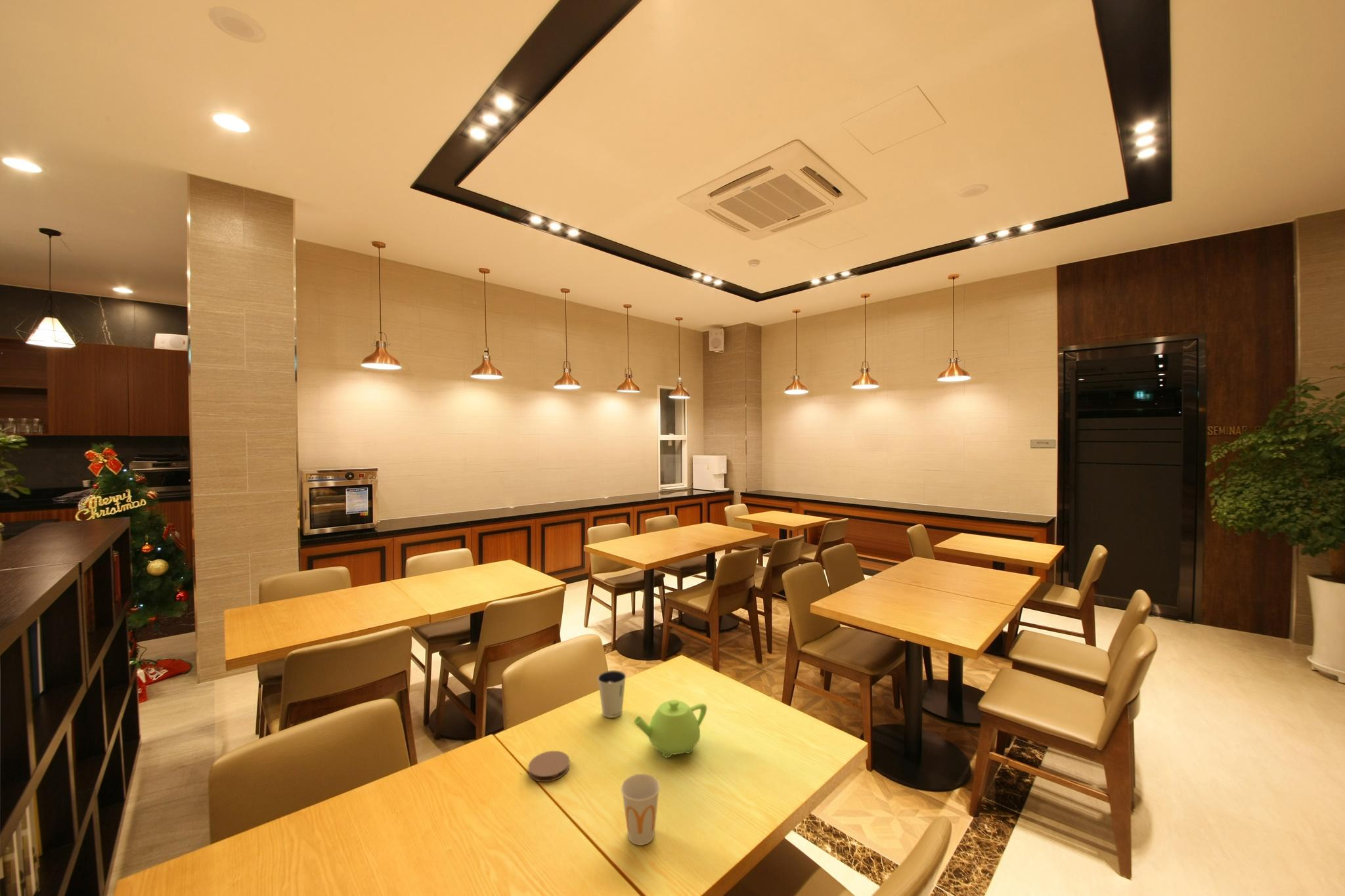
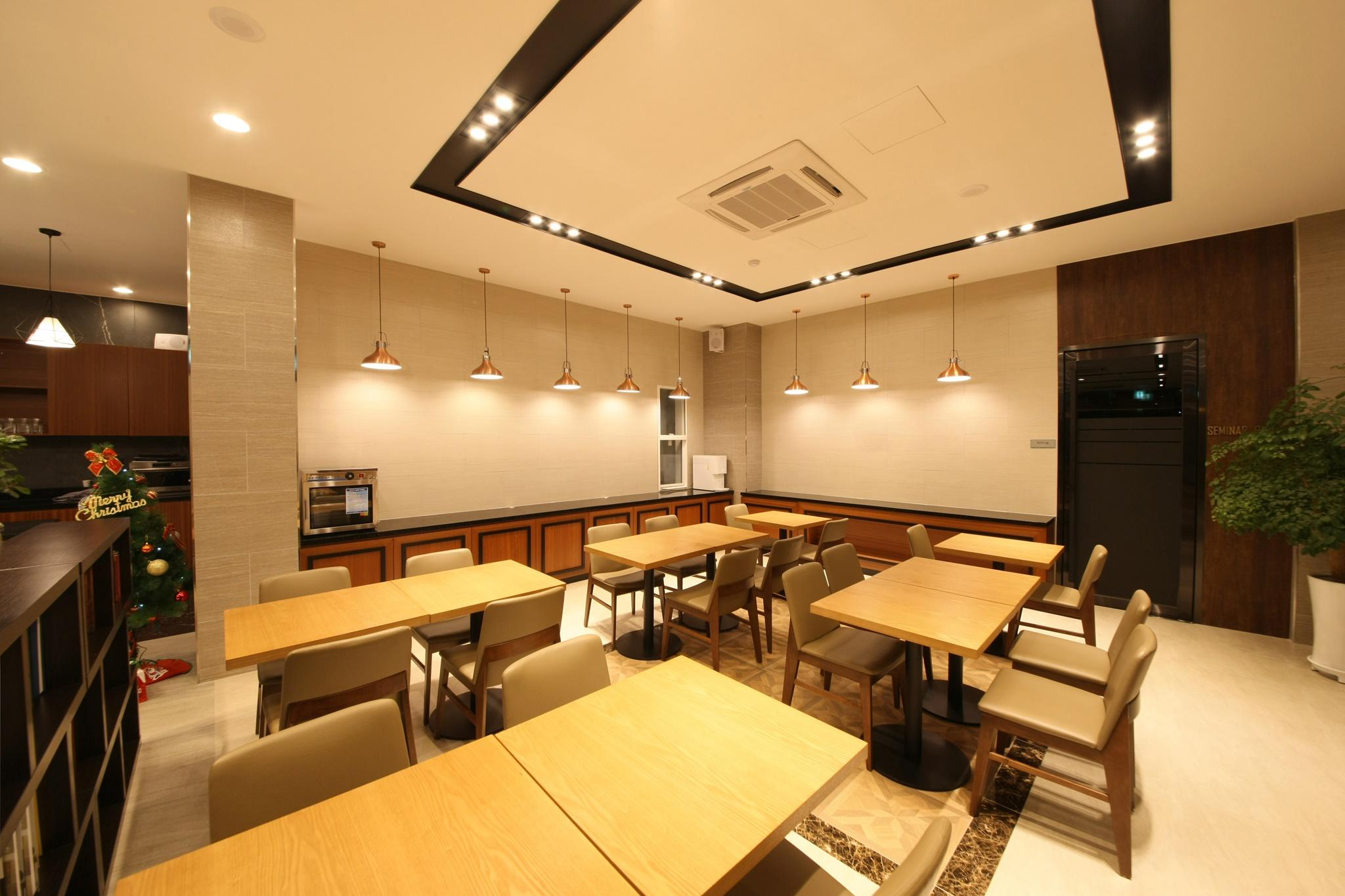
- coaster [528,750,571,782]
- cup [621,773,661,846]
- teapot [634,699,707,758]
- dixie cup [597,670,627,718]
